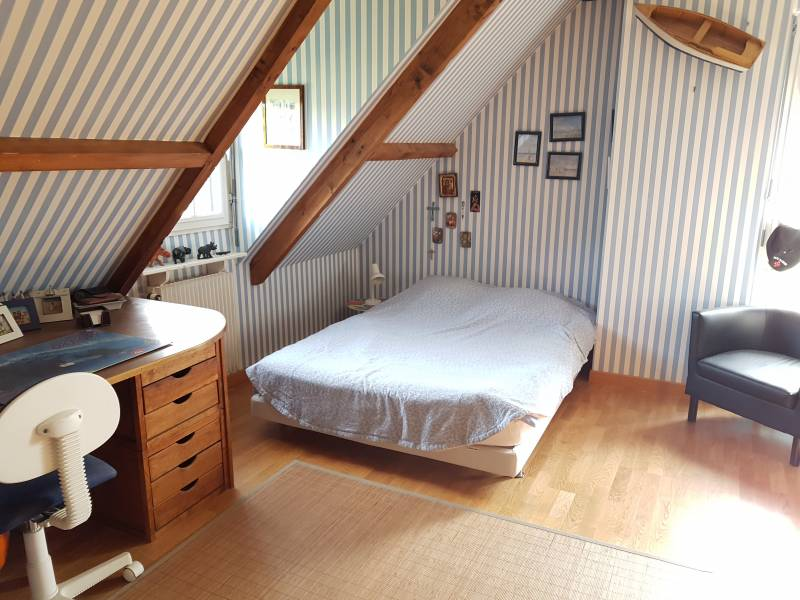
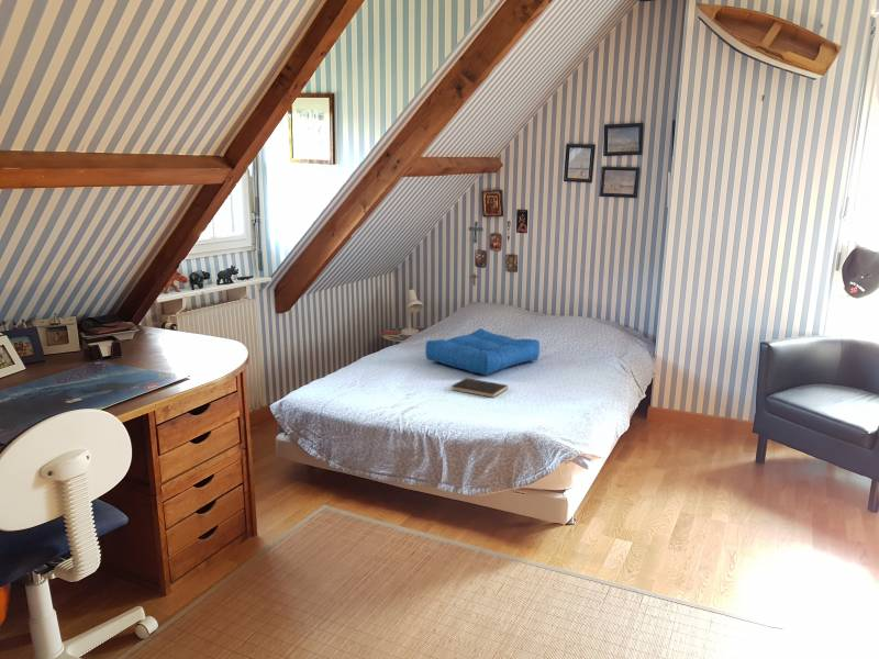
+ hardcover book [450,377,509,399]
+ seat cushion [424,327,541,377]
